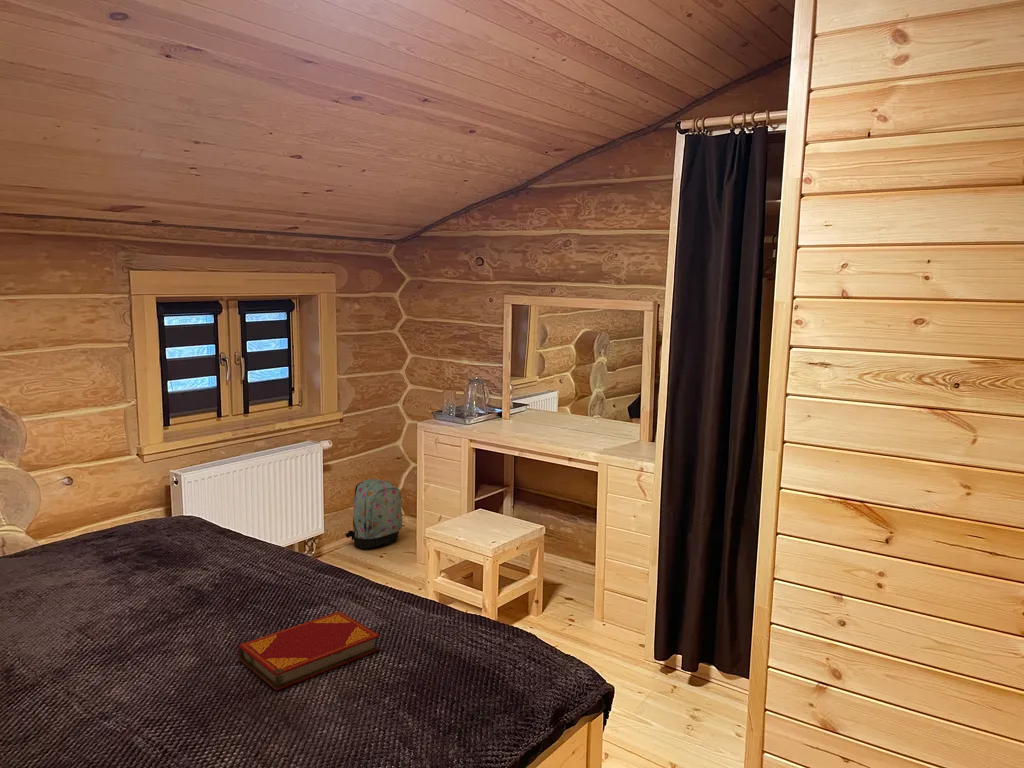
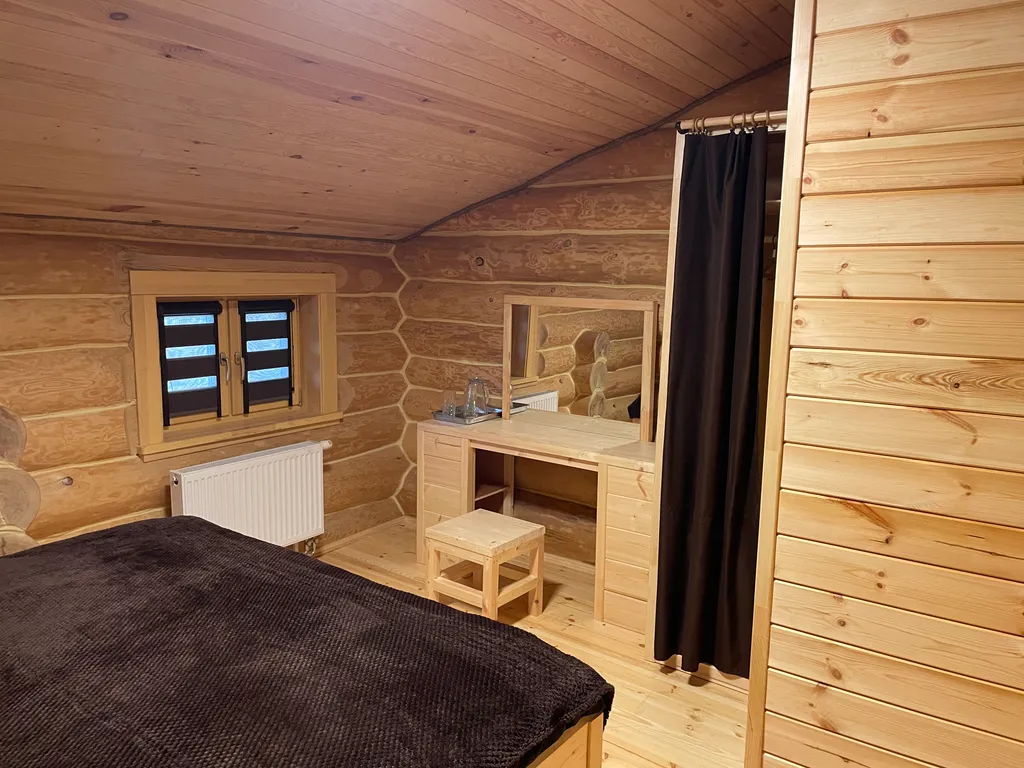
- backpack [345,478,403,549]
- hardback book [237,610,381,691]
